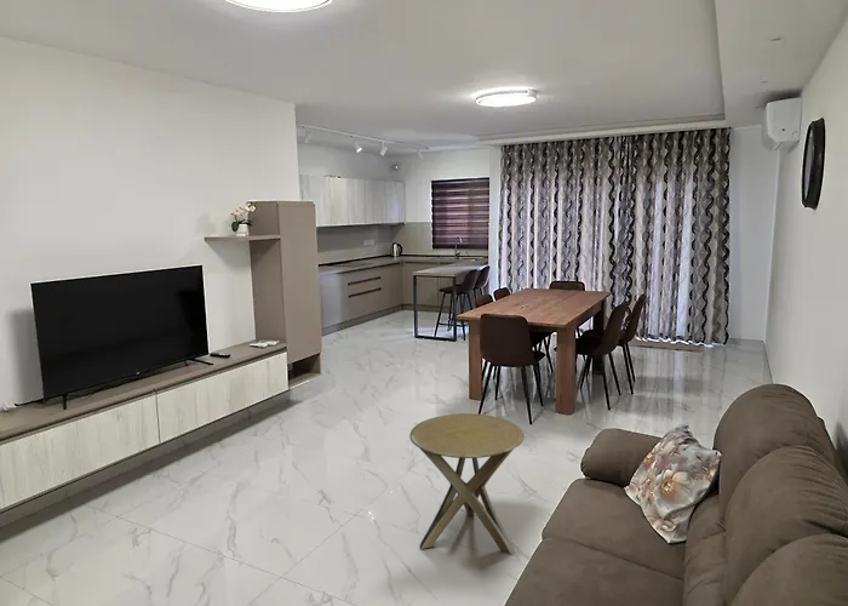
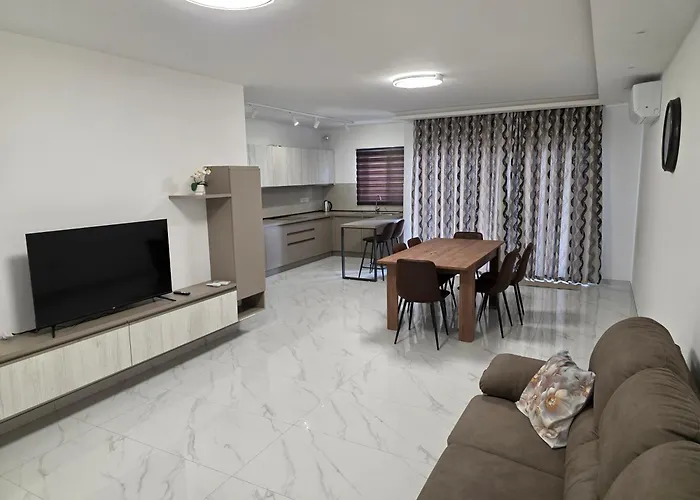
- side table [408,412,526,556]
